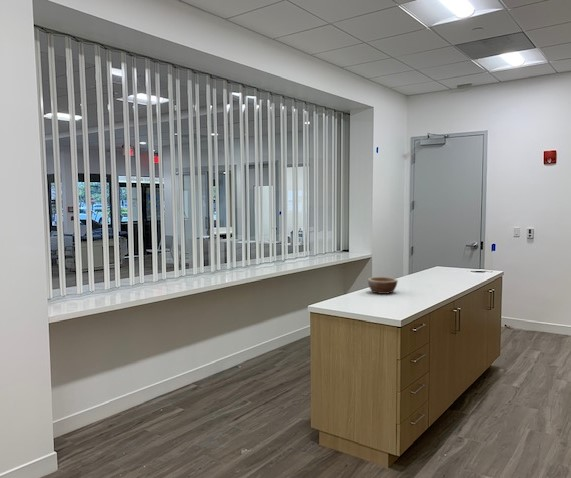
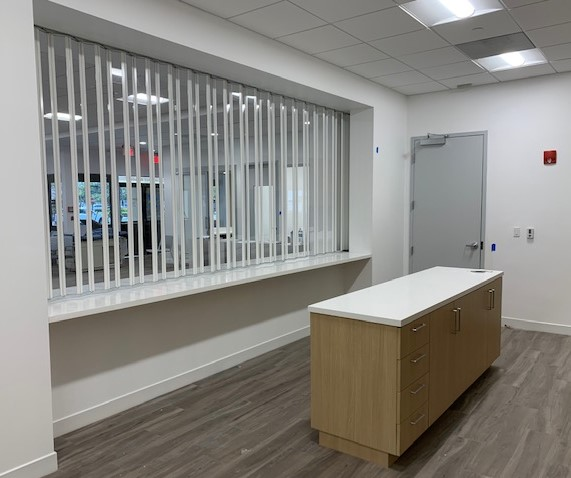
- bowl [367,276,399,295]
